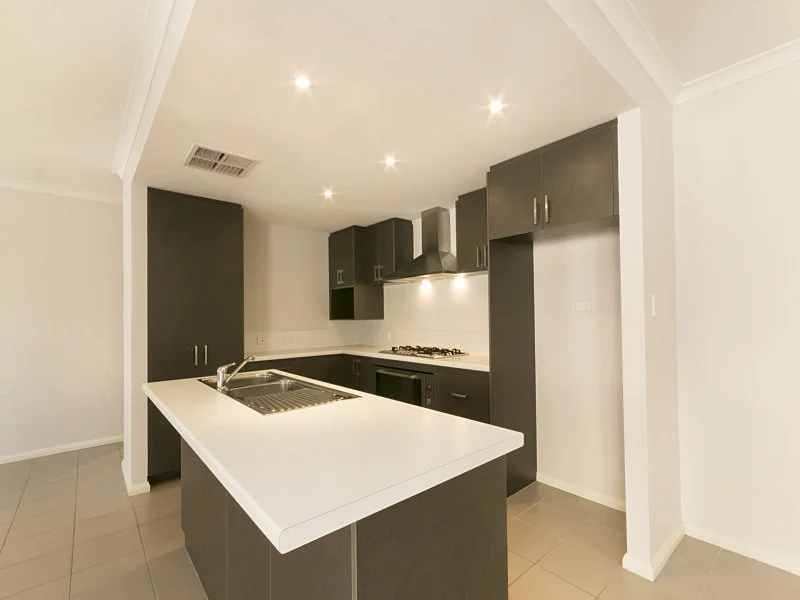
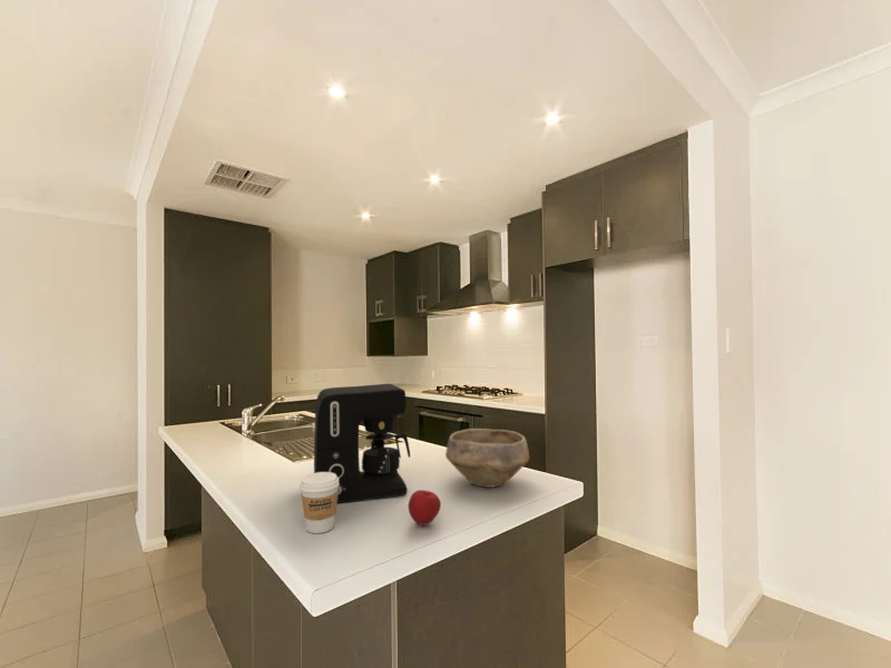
+ coffee cup [298,472,339,534]
+ coffee maker [313,383,411,504]
+ apple [408,489,442,527]
+ bowl [444,428,530,489]
